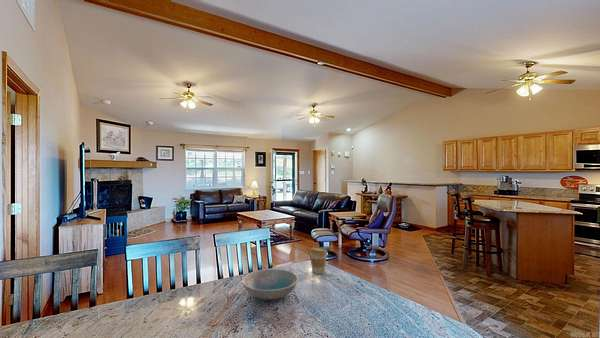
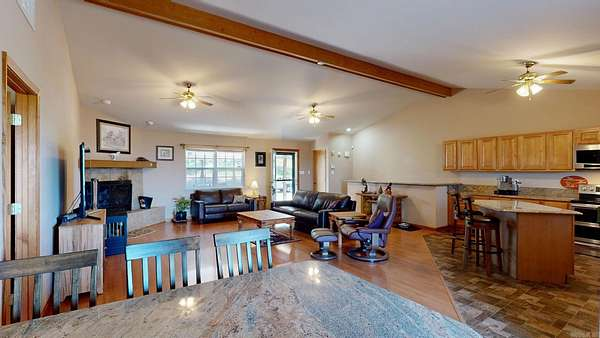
- dish [241,268,299,301]
- coffee cup [309,246,328,275]
